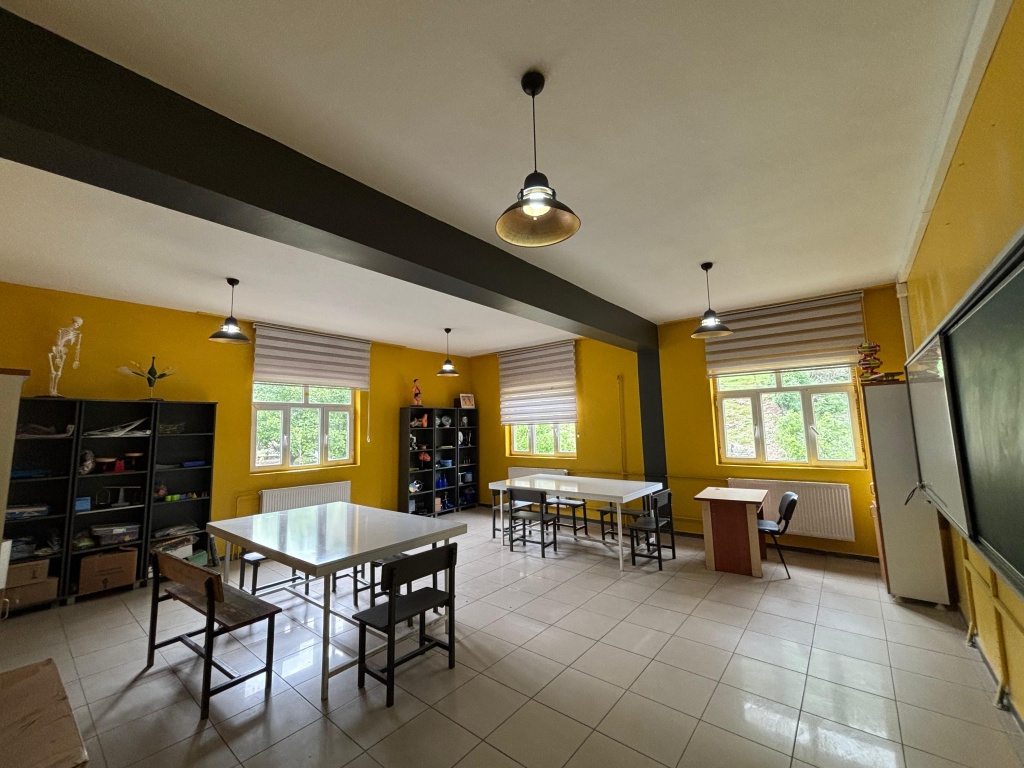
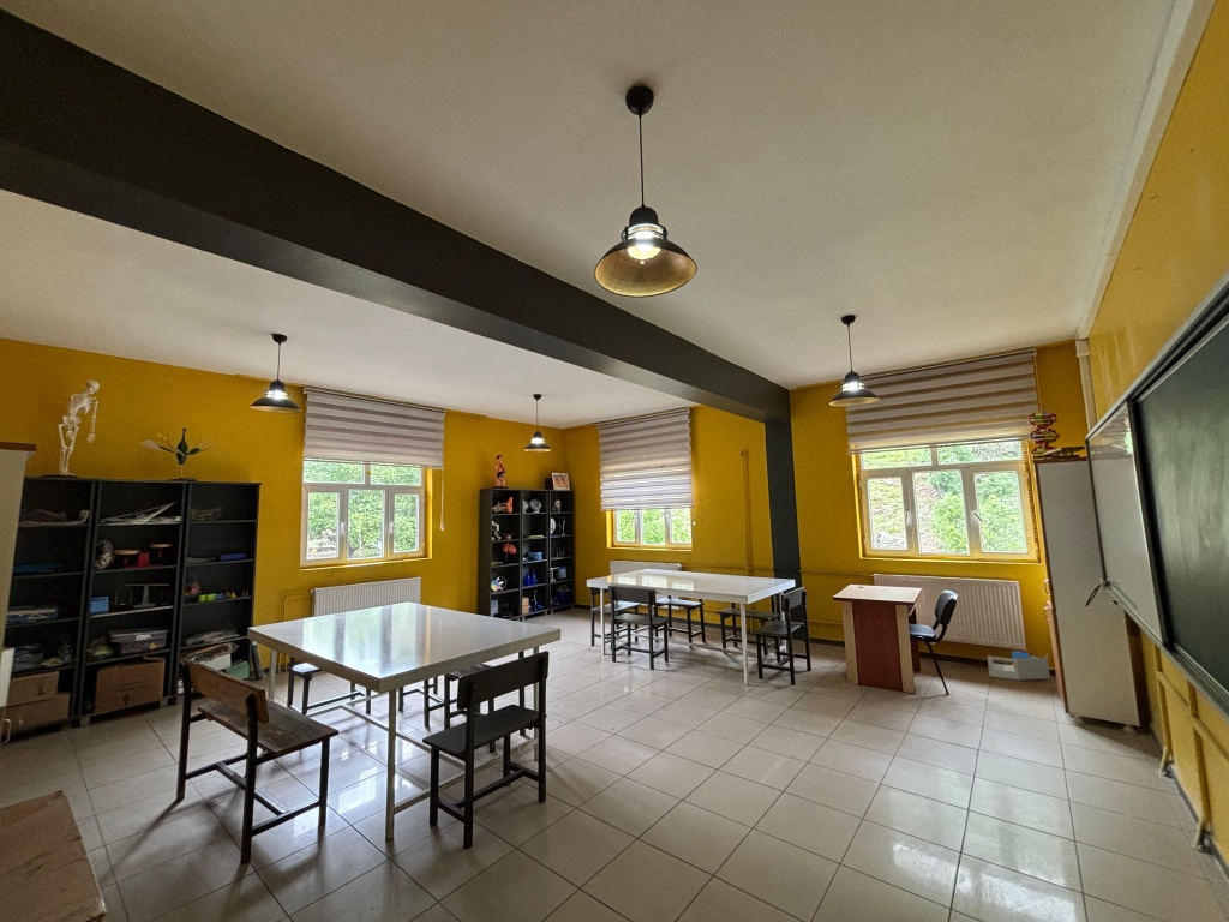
+ storage bin [987,651,1051,682]
